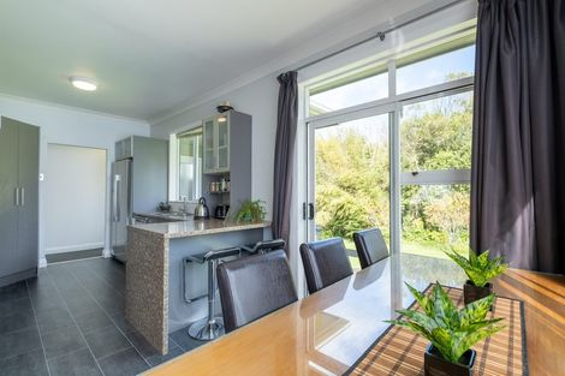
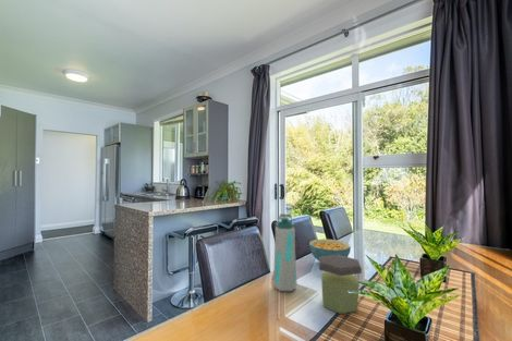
+ water bottle [272,214,298,292]
+ cereal bowl [308,238,352,261]
+ jar [318,255,363,315]
